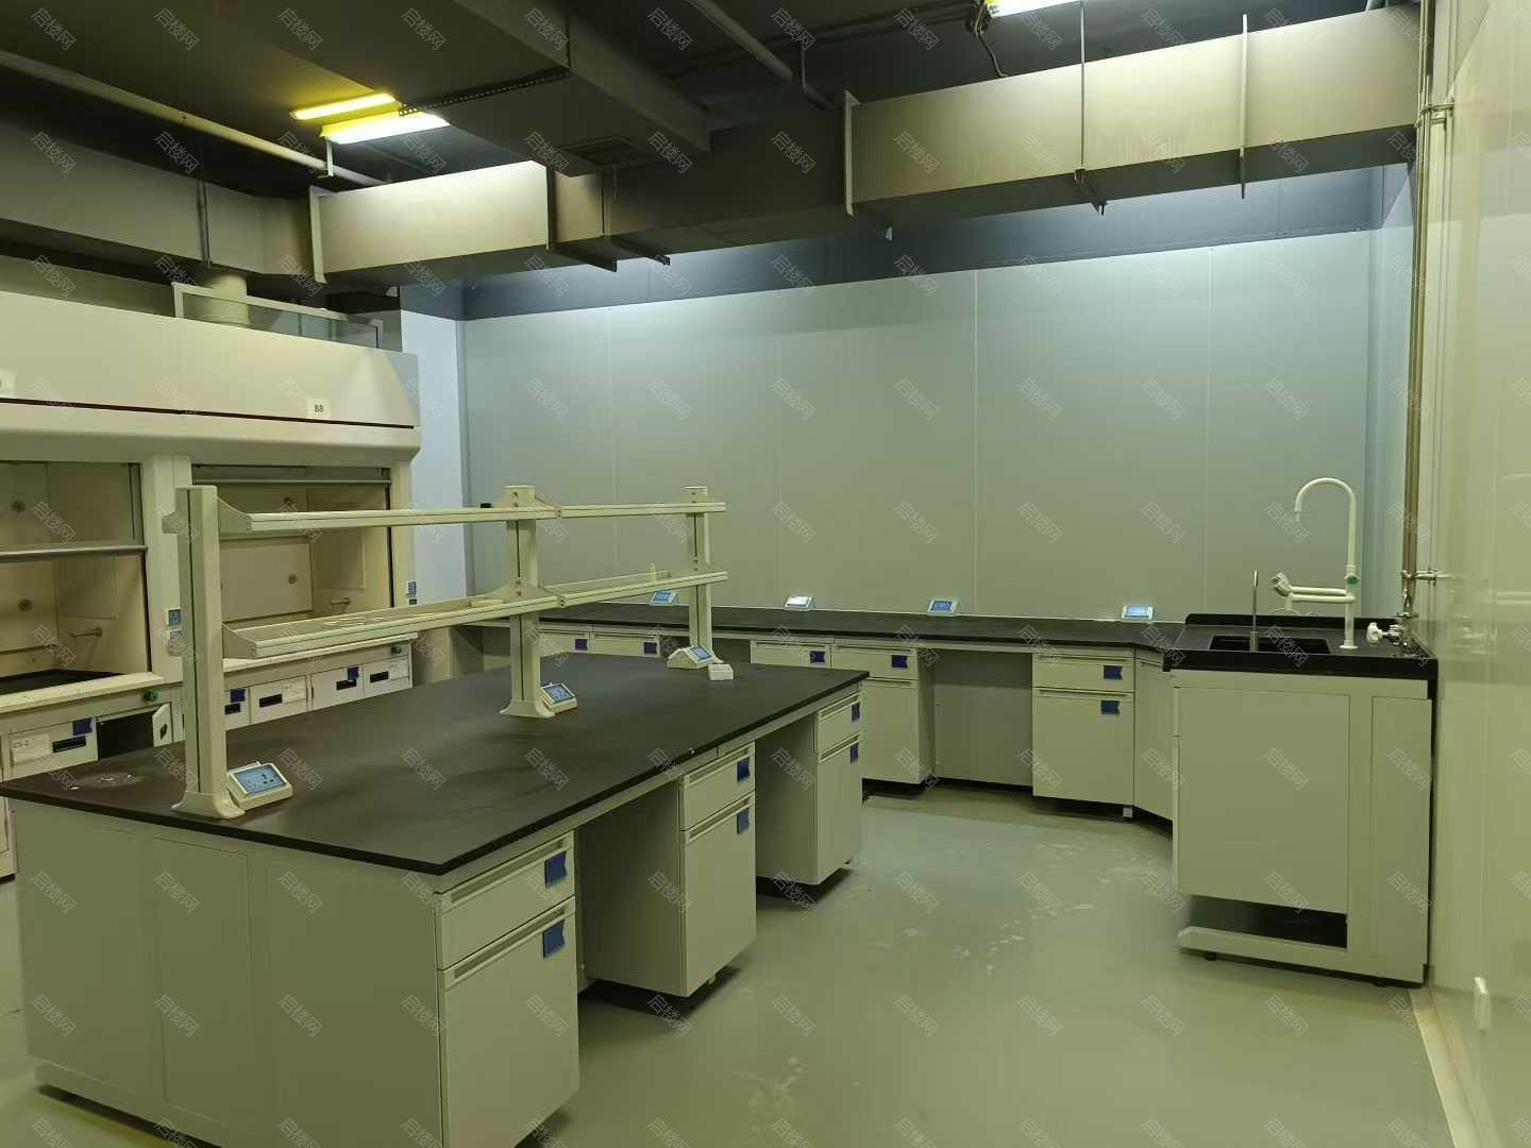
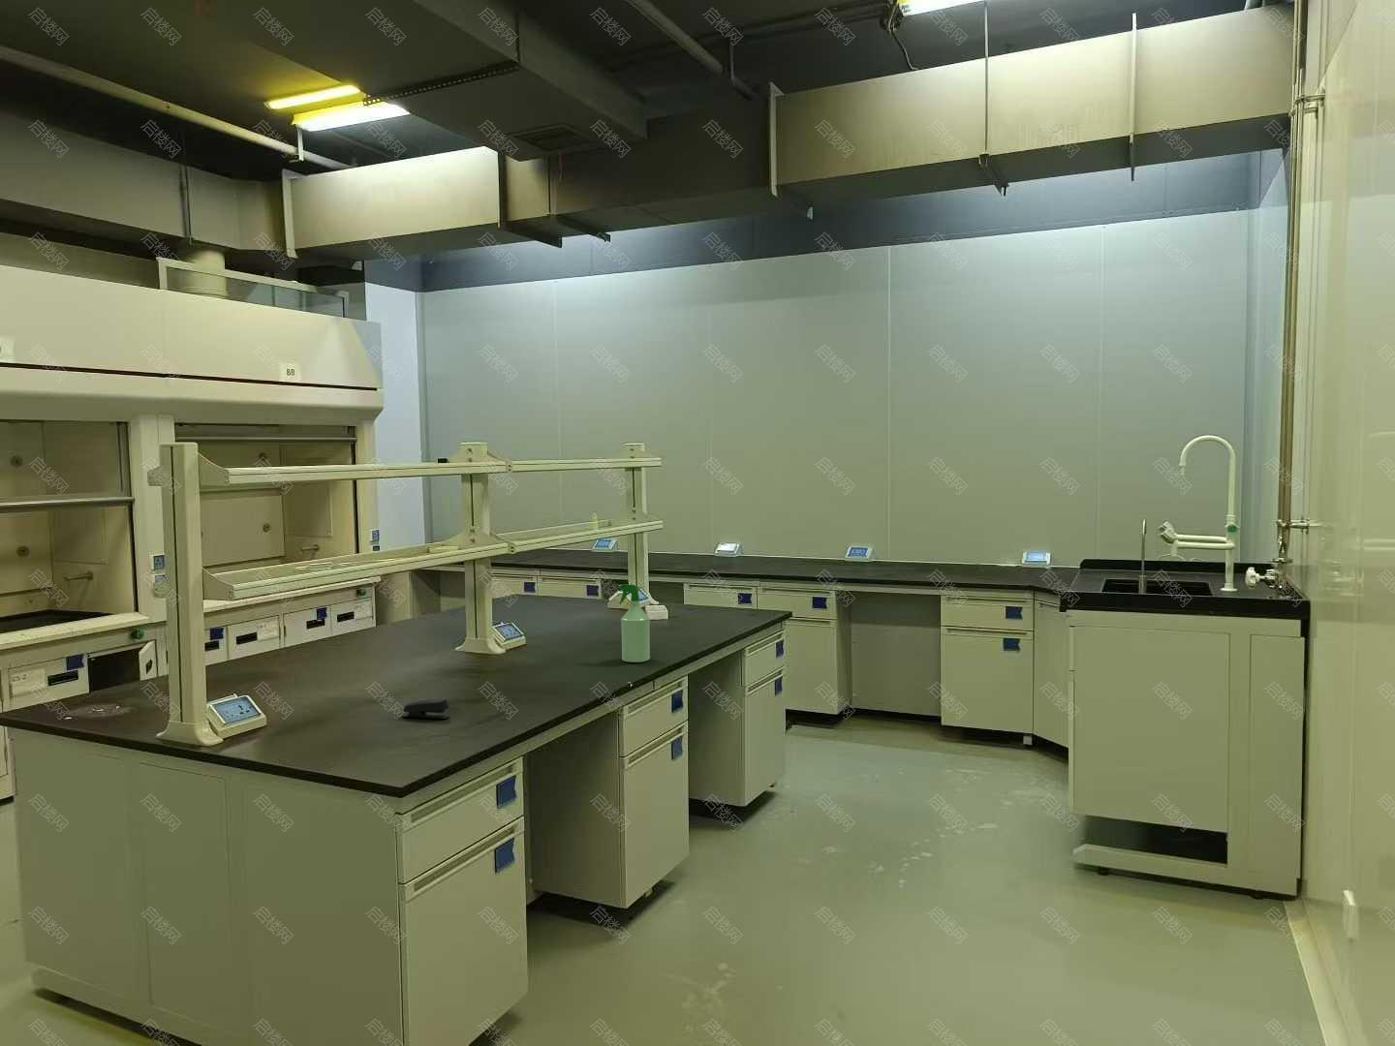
+ stapler [401,699,450,720]
+ spray bottle [617,583,651,664]
